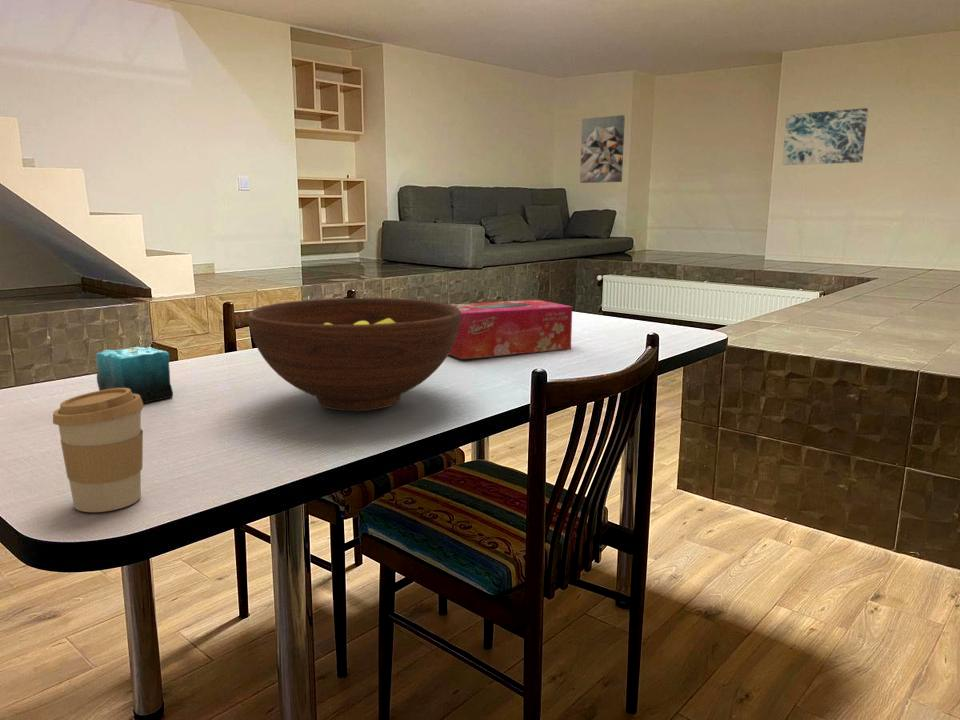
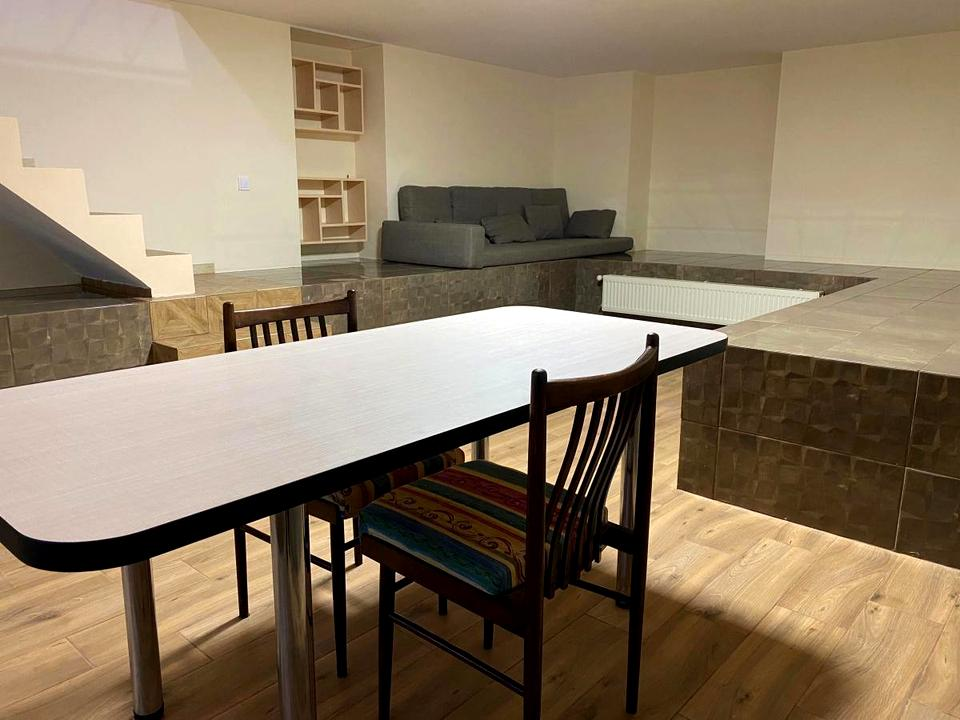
- wall art [579,114,626,184]
- tissue box [448,299,573,360]
- wall art [781,107,869,166]
- candle [95,330,174,404]
- coffee cup [52,388,145,513]
- fruit bowl [247,297,461,412]
